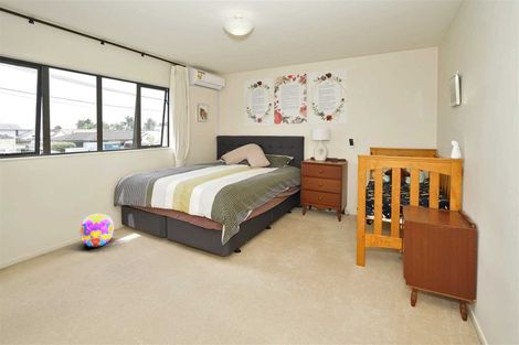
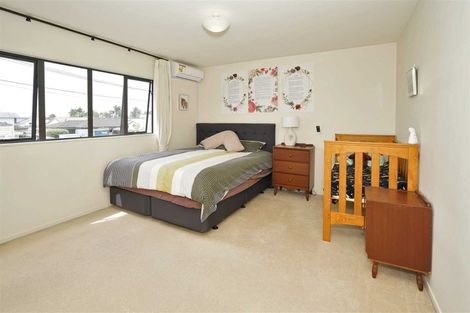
- decorative ball [80,213,115,248]
